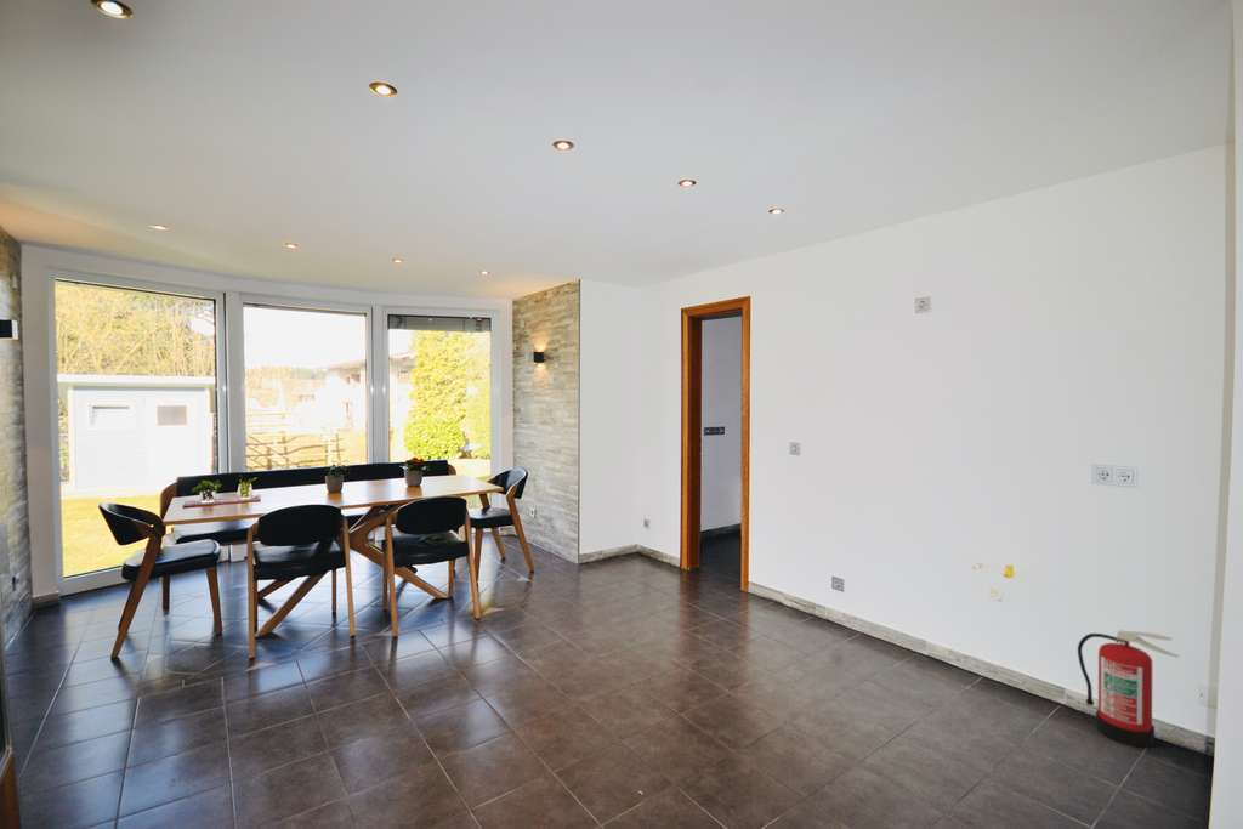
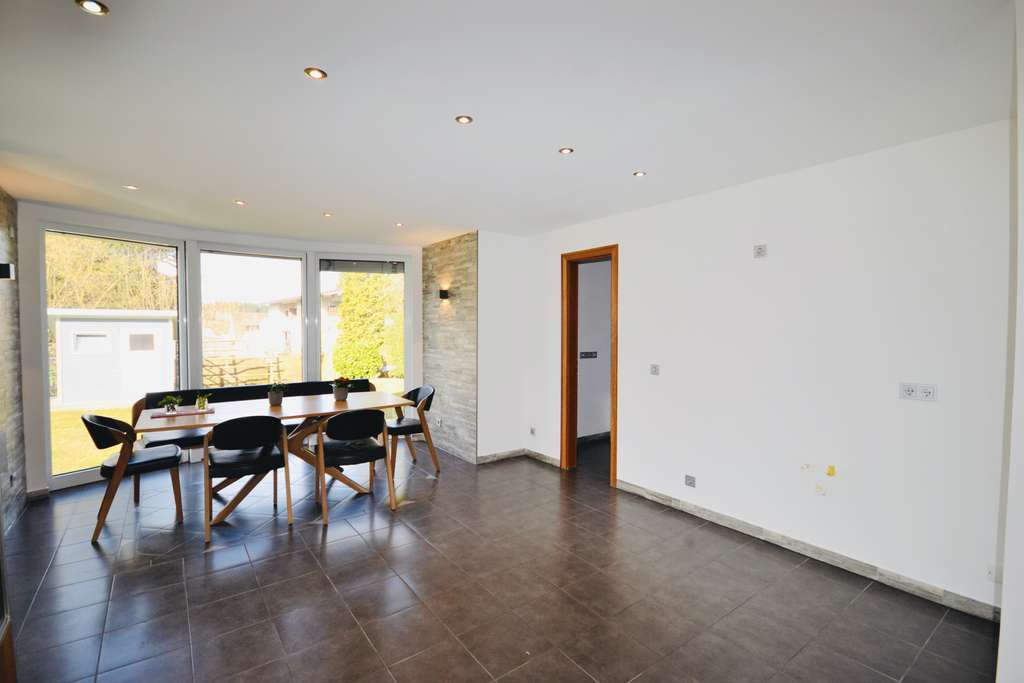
- fire extinguisher [1077,629,1181,749]
